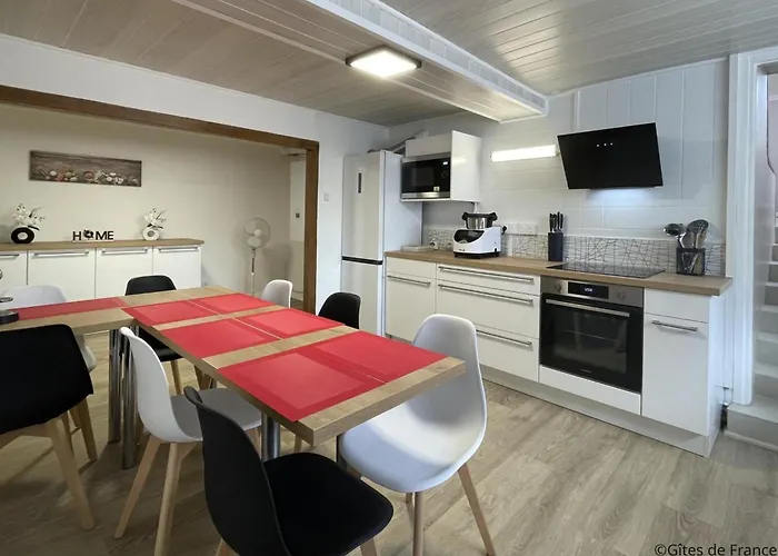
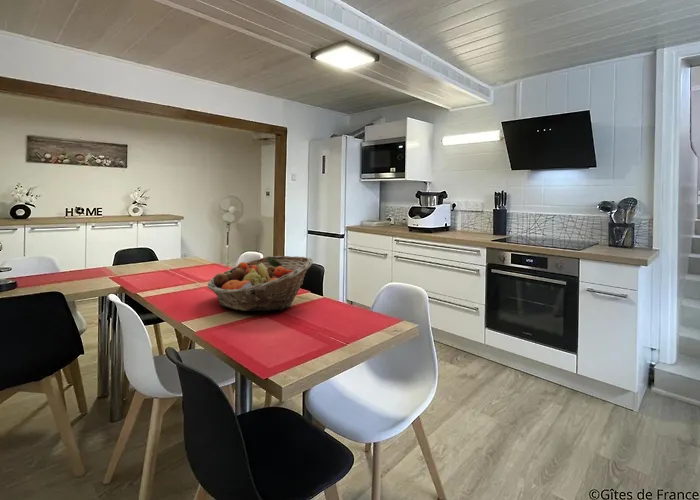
+ fruit basket [207,255,314,312]
